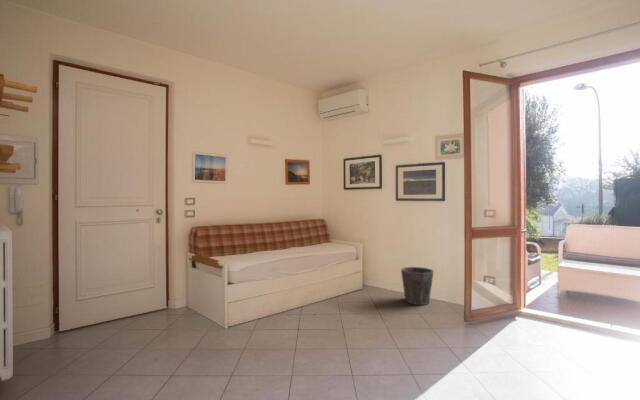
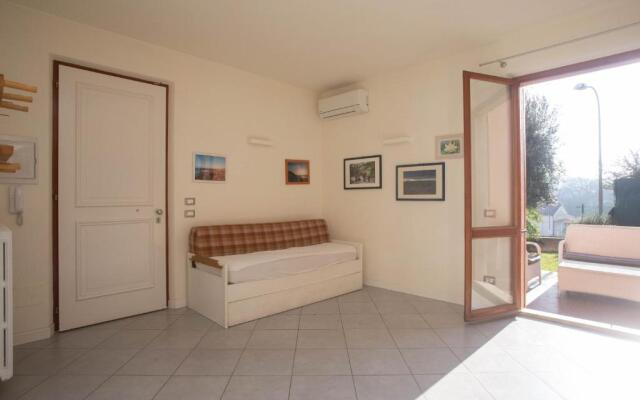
- waste bin [400,266,435,306]
